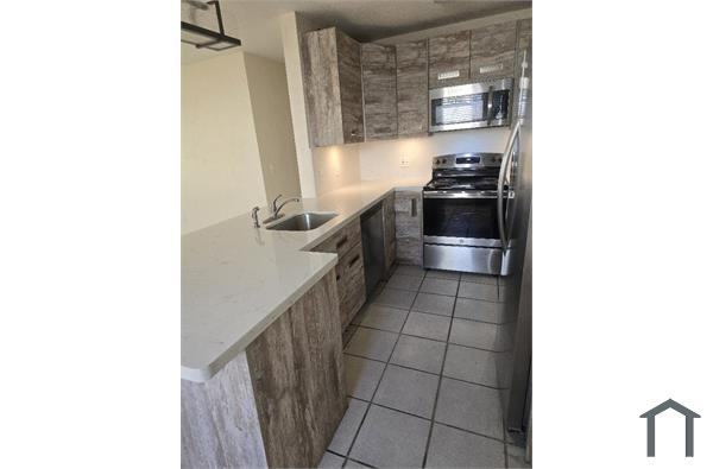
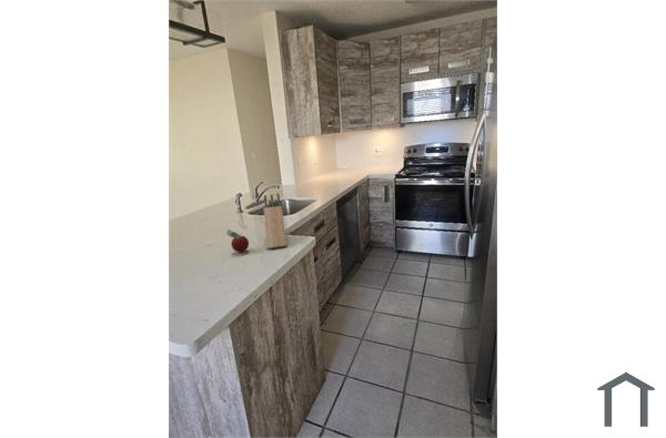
+ fruit [225,228,250,253]
+ knife block [263,192,287,249]
